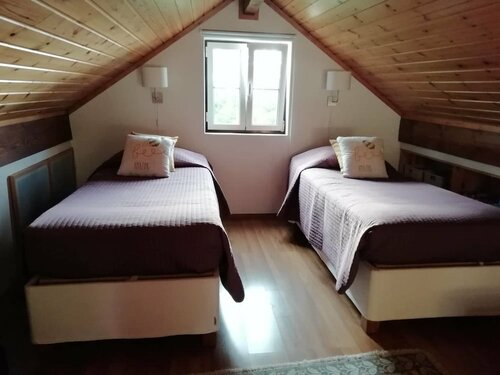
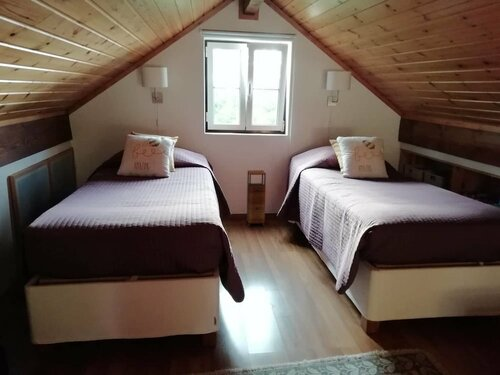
+ storage cabinet [246,169,267,227]
